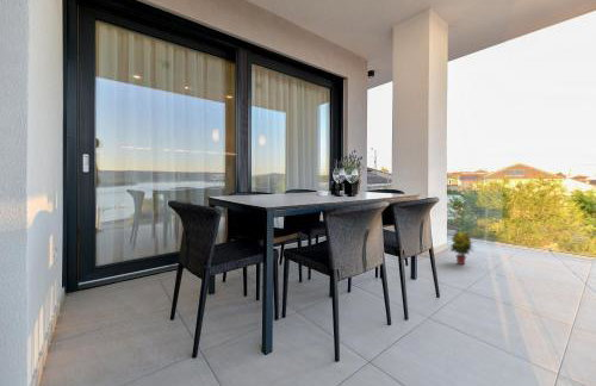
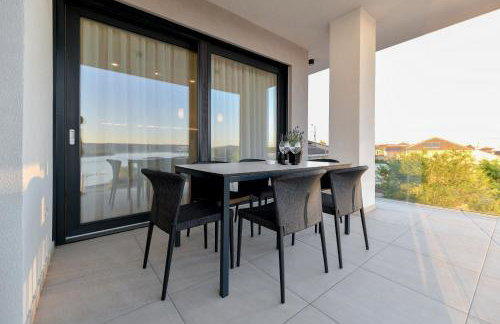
- potted plant [449,230,474,266]
